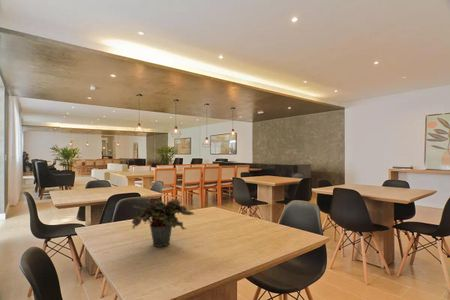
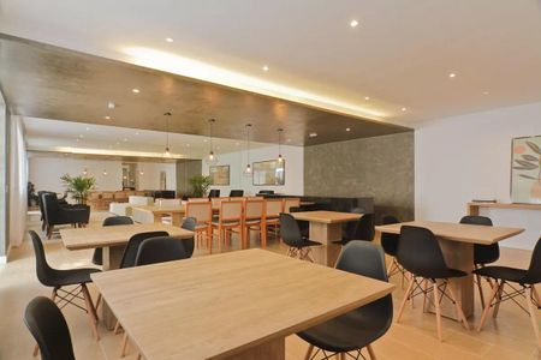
- potted plant [131,197,196,248]
